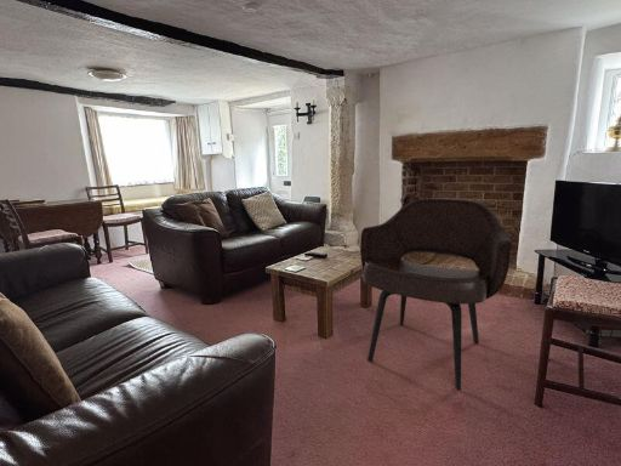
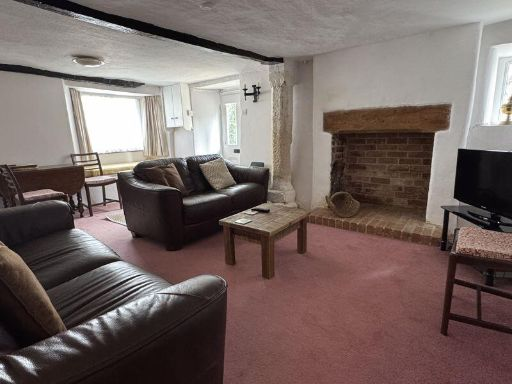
- armchair [359,198,513,391]
